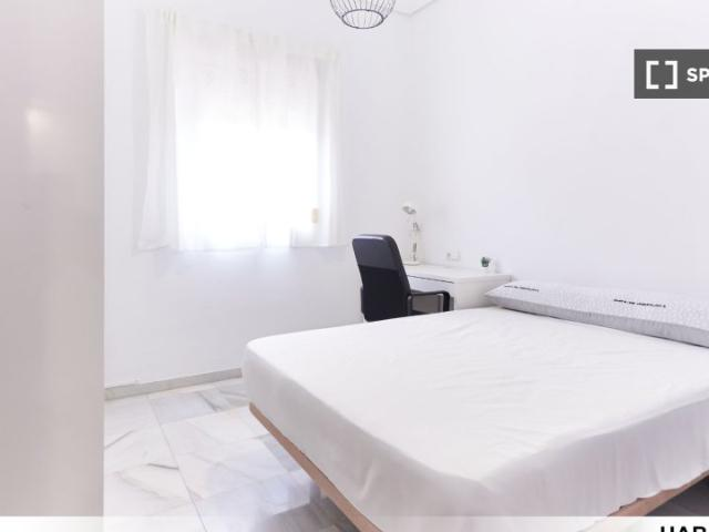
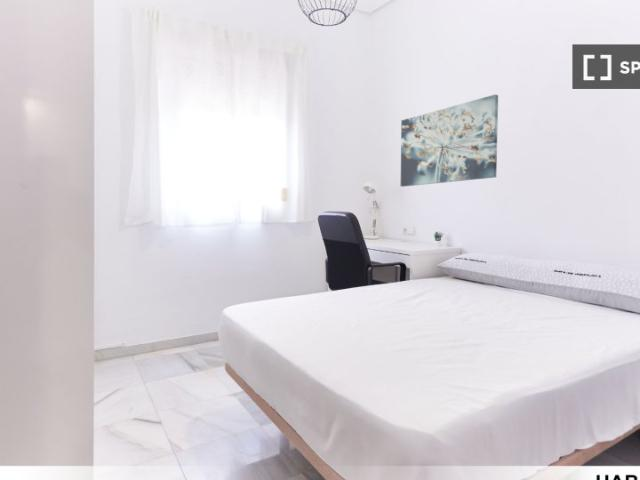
+ wall art [400,93,499,188]
